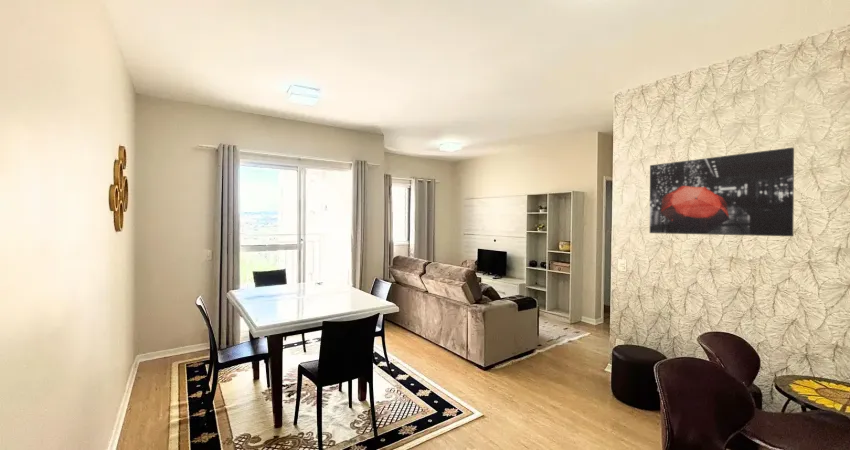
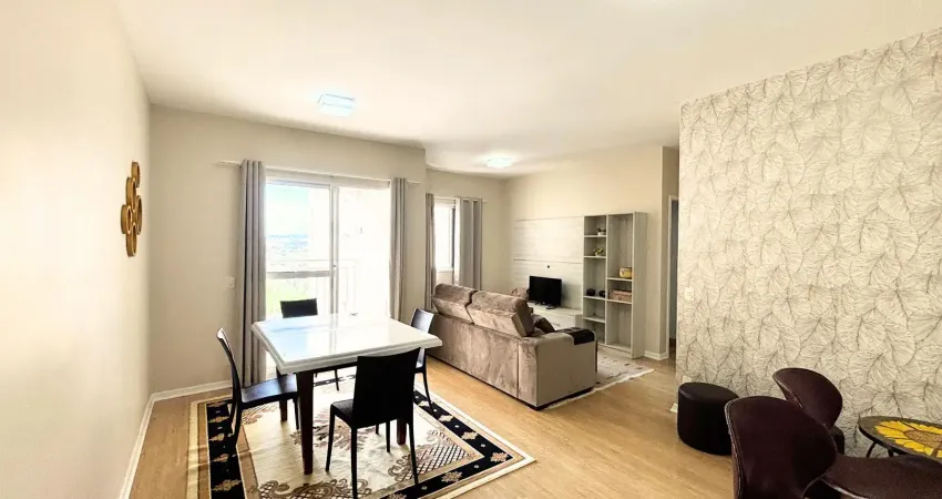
- wall art [649,147,795,237]
